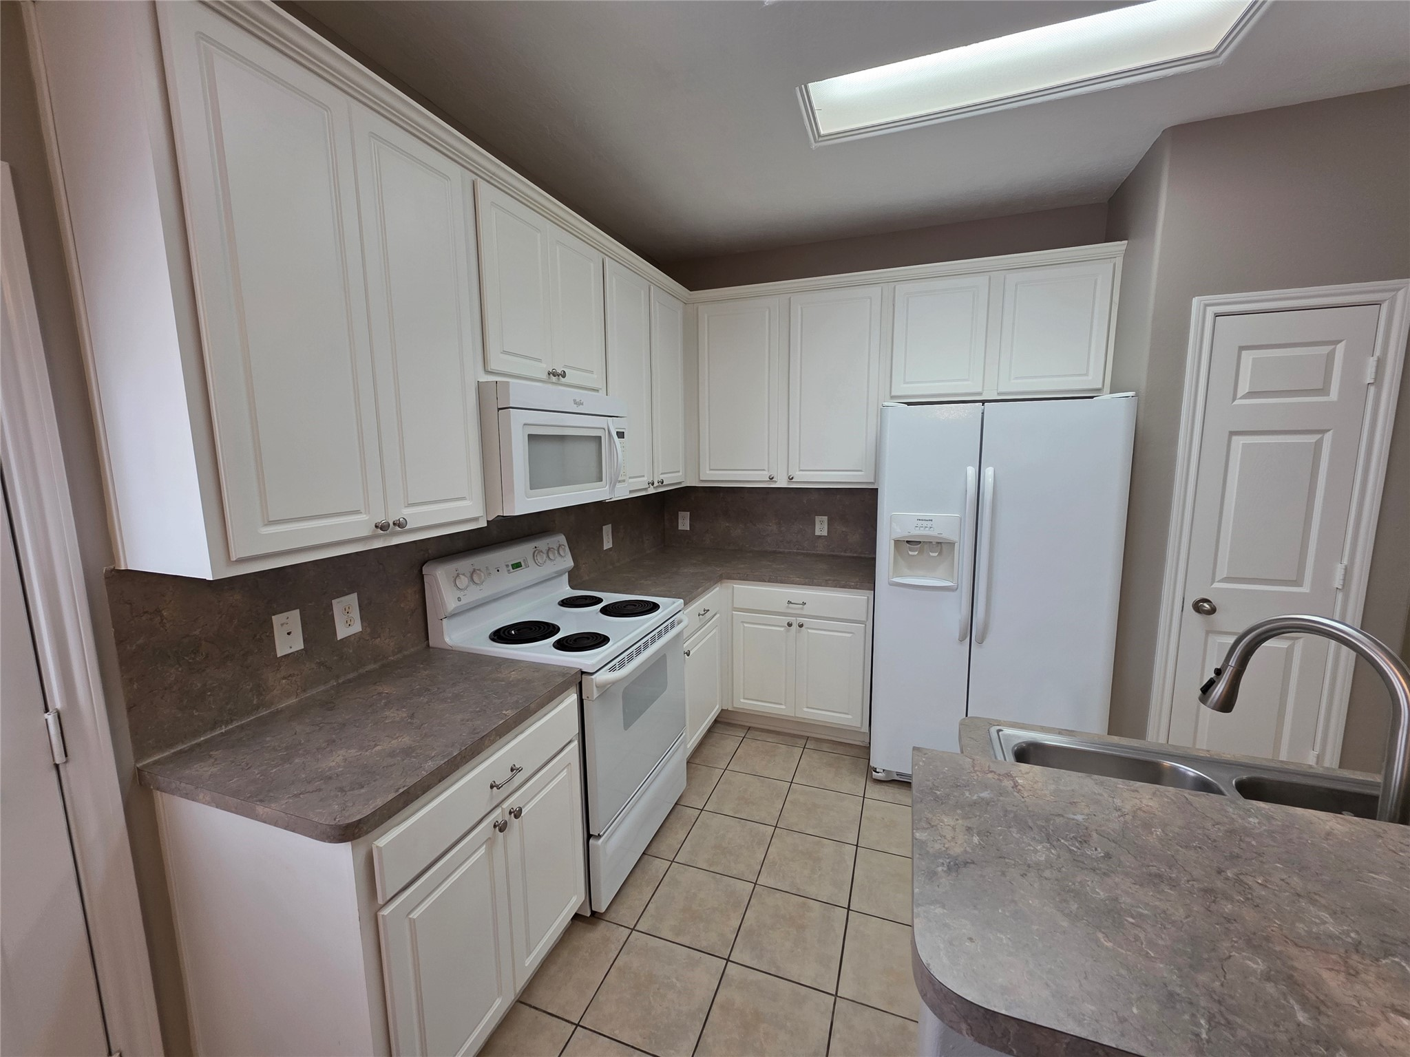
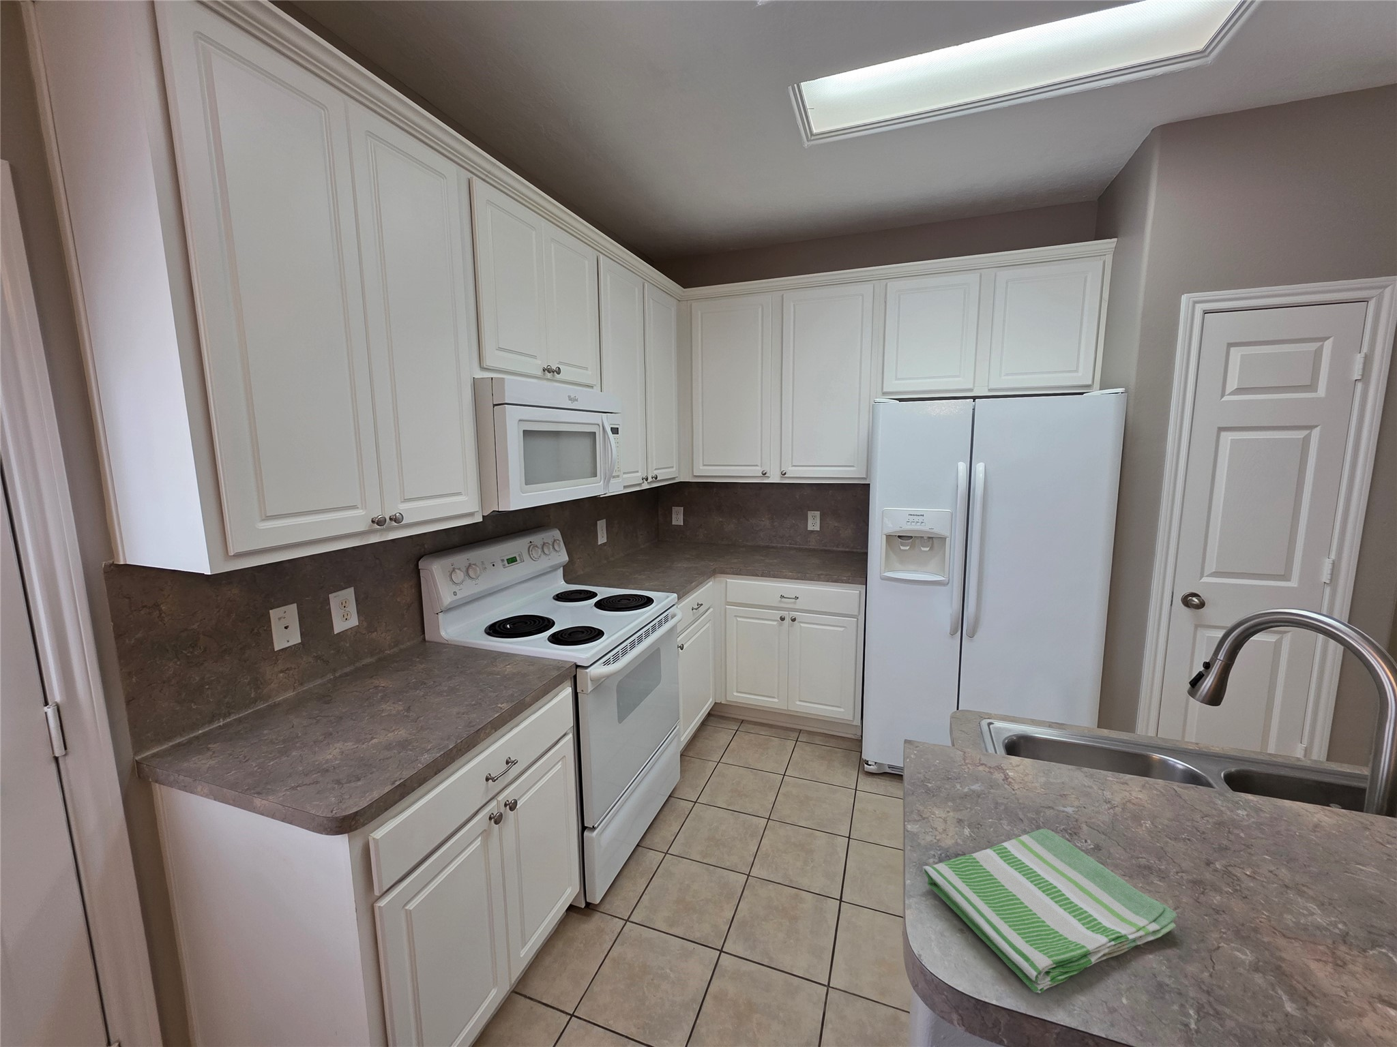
+ dish towel [922,828,1178,994]
